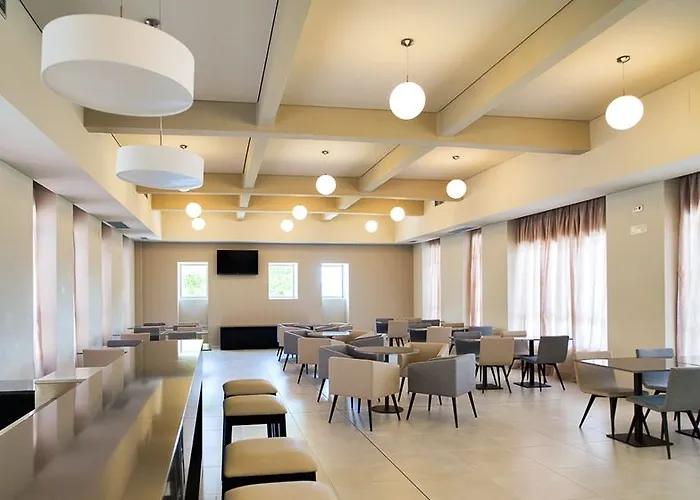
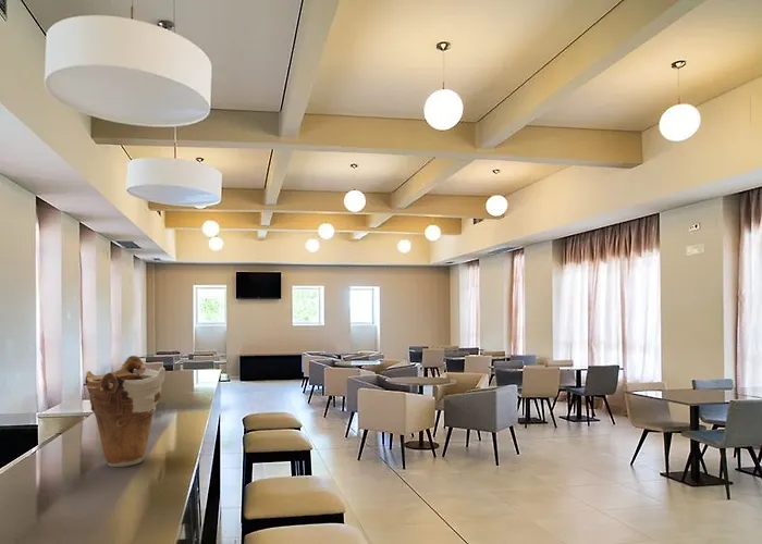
+ vase [84,355,167,468]
